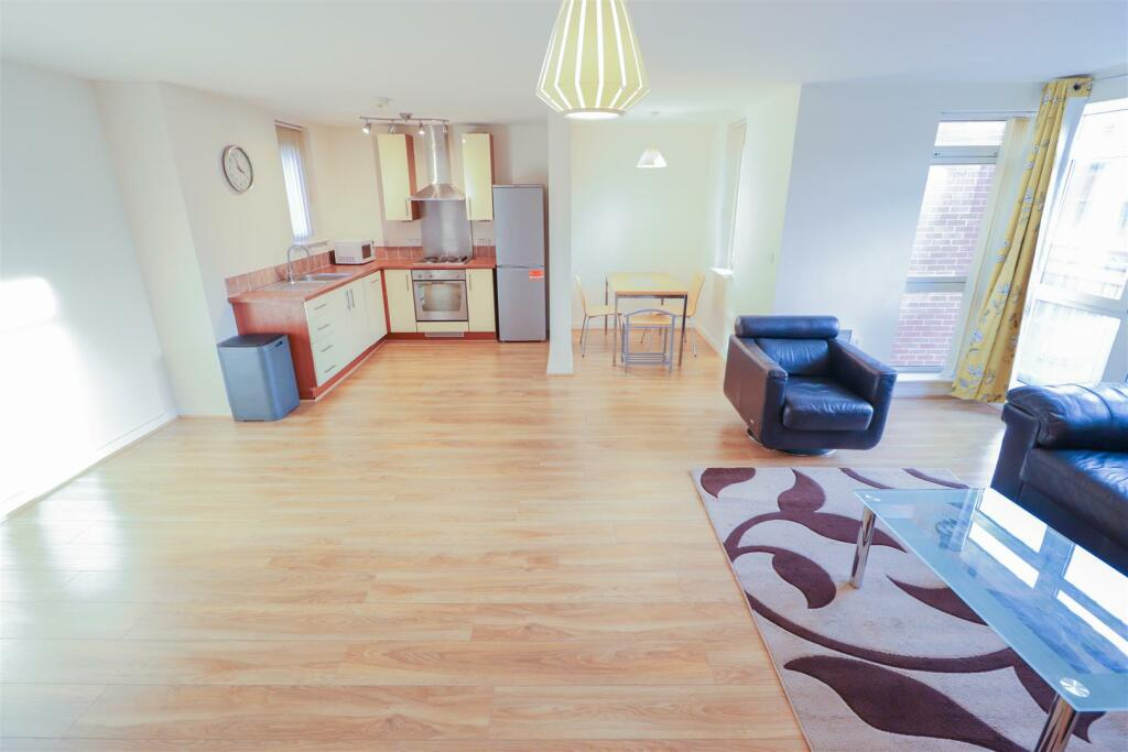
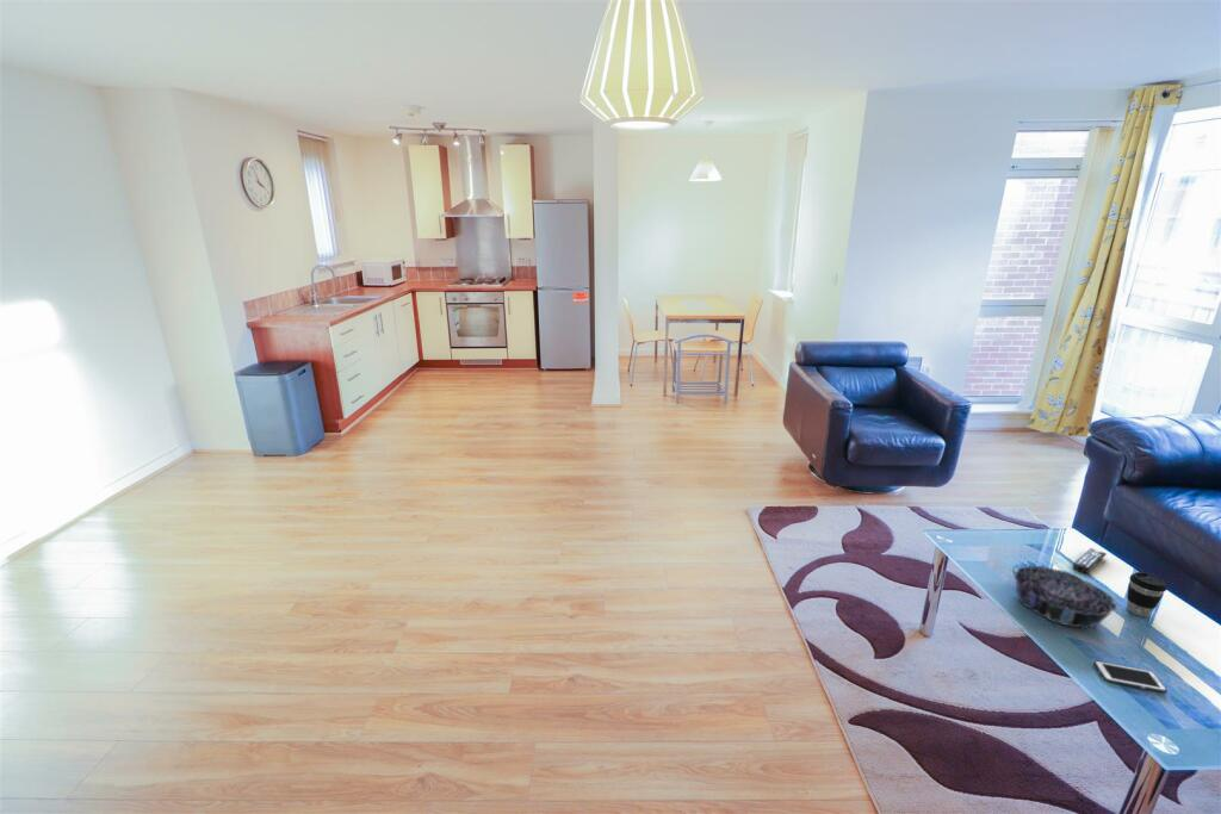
+ cell phone [1092,660,1169,694]
+ decorative bowl [1012,565,1118,629]
+ remote control [1072,547,1108,574]
+ coffee cup [1126,571,1167,617]
